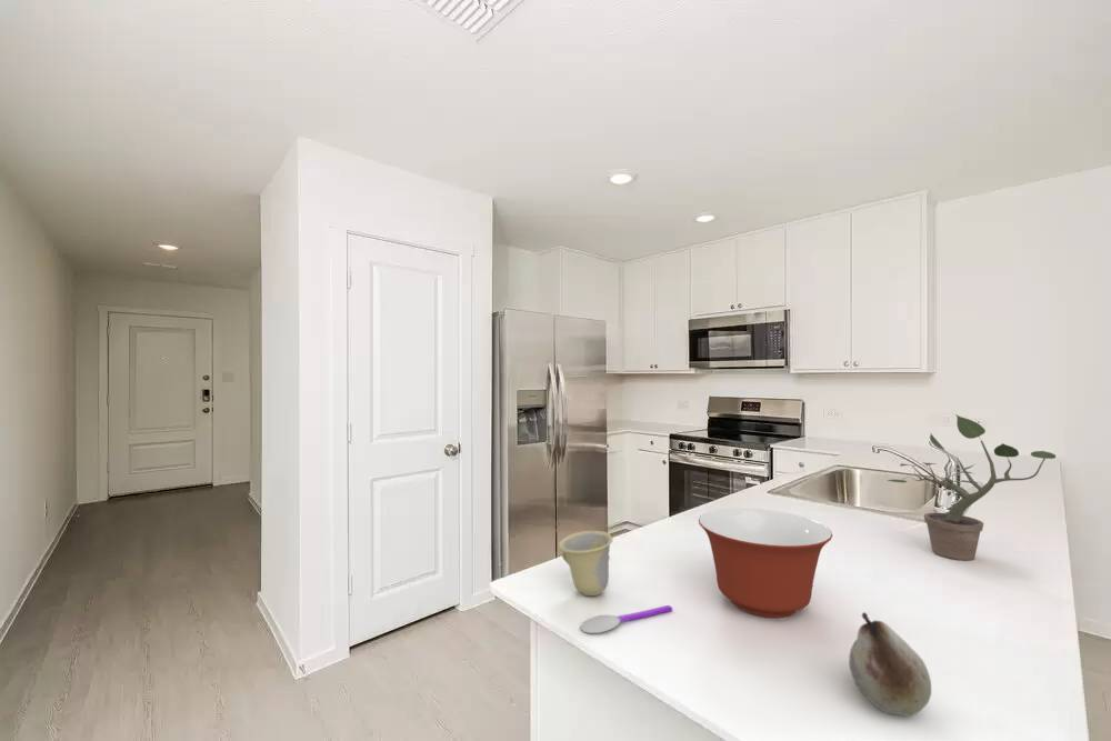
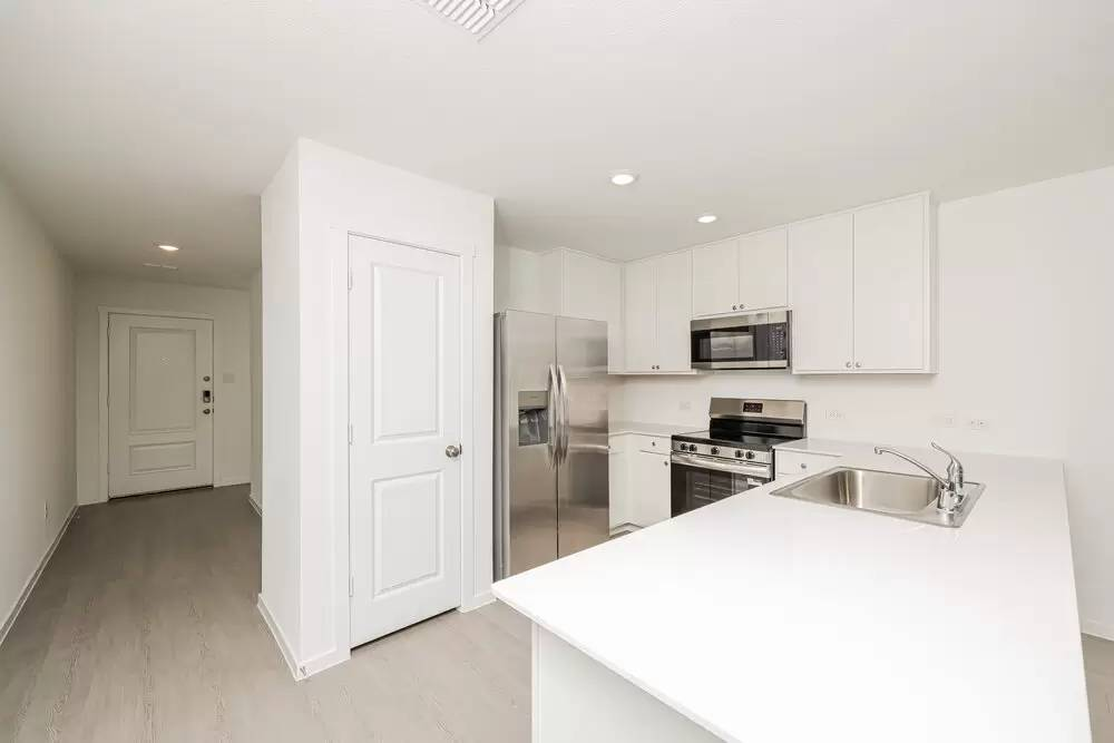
- fruit [848,611,932,717]
- spoon [580,604,673,634]
- potted plant [887,413,1057,561]
- cup [558,530,614,597]
- mixing bowl [698,507,833,619]
